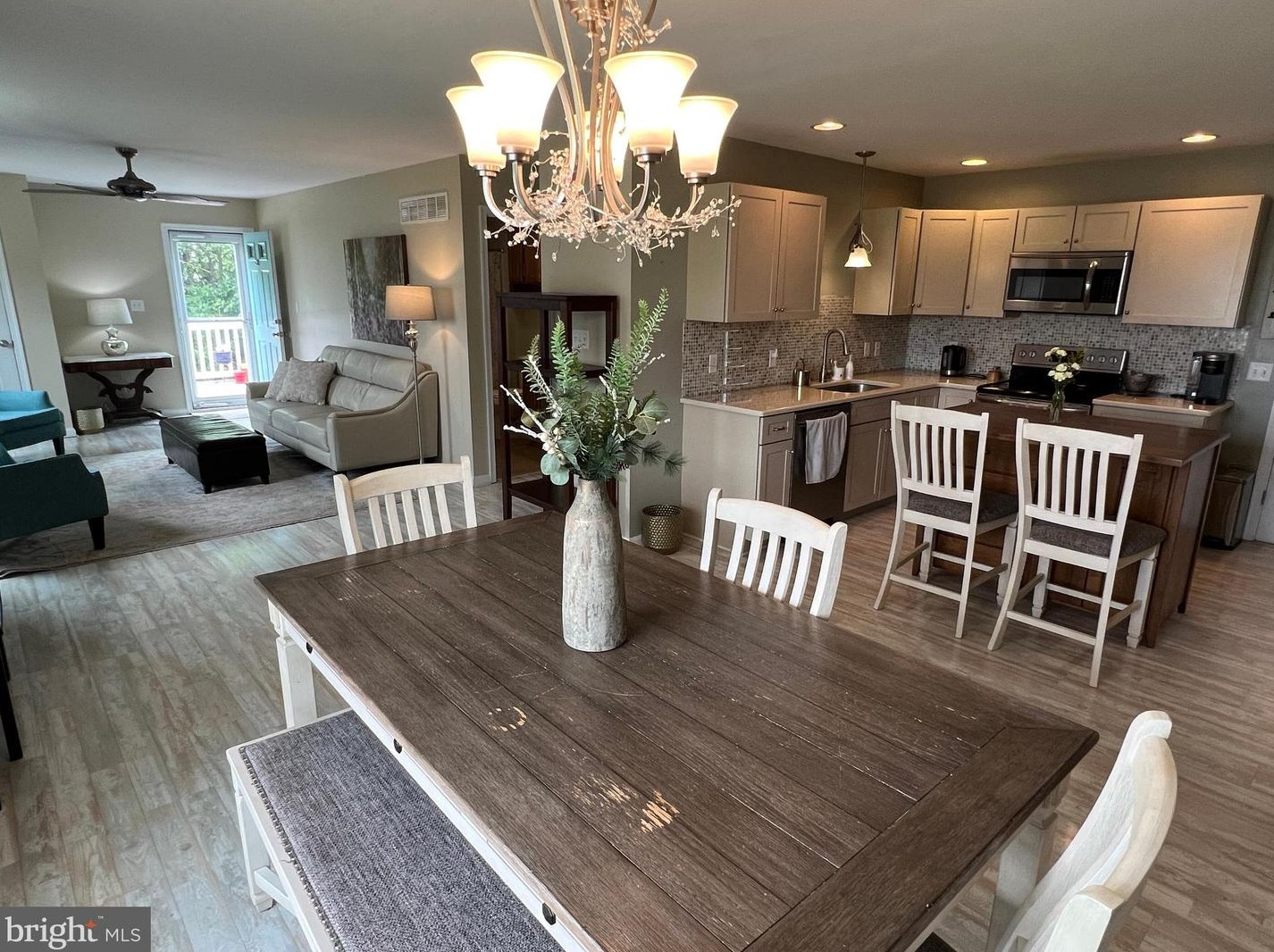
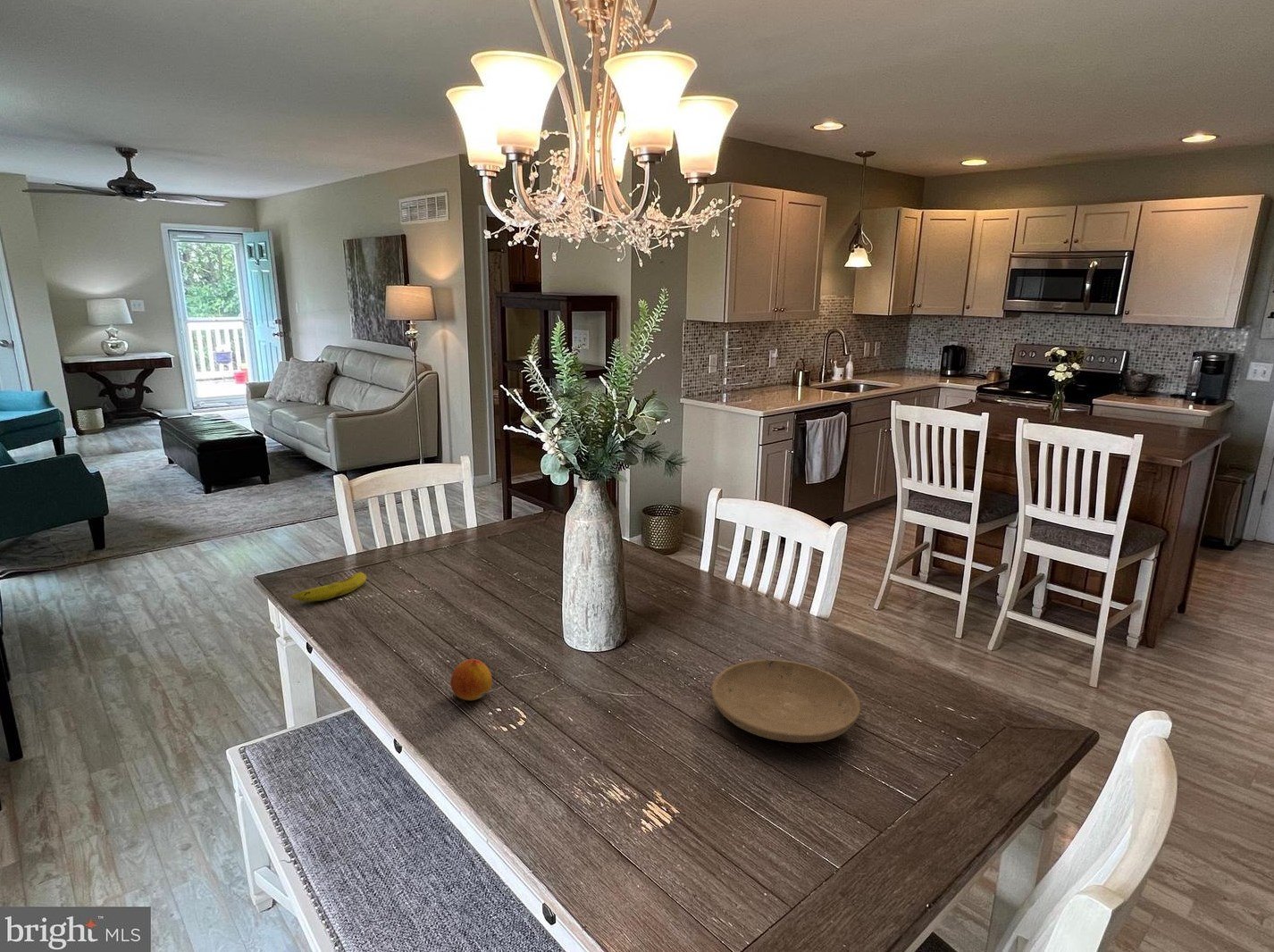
+ plate [710,659,861,744]
+ fruit [290,572,367,602]
+ fruit [450,658,493,701]
